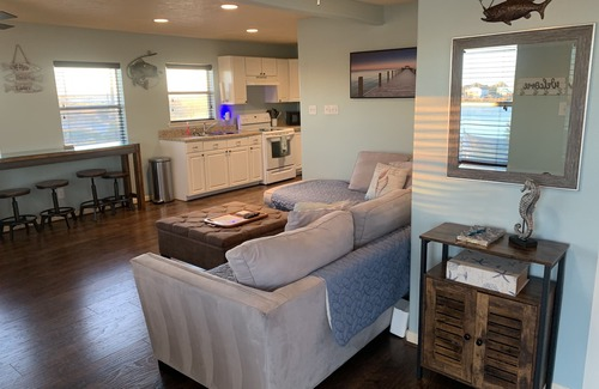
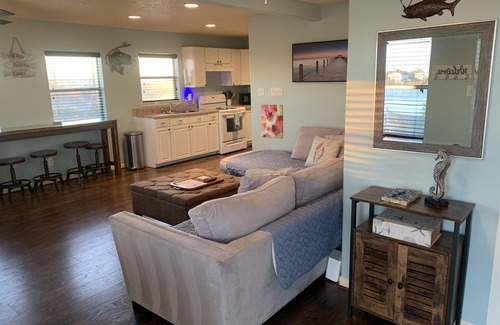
+ wall art [260,104,284,140]
